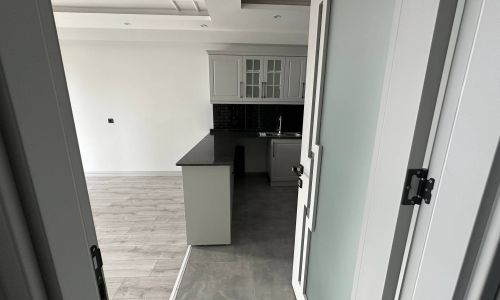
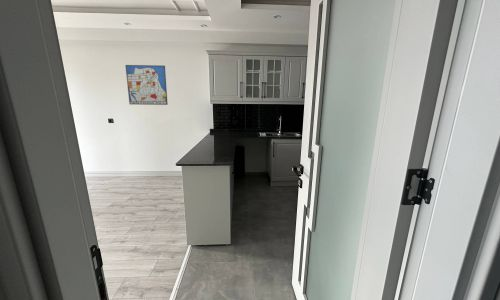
+ wall art [124,64,169,106]
